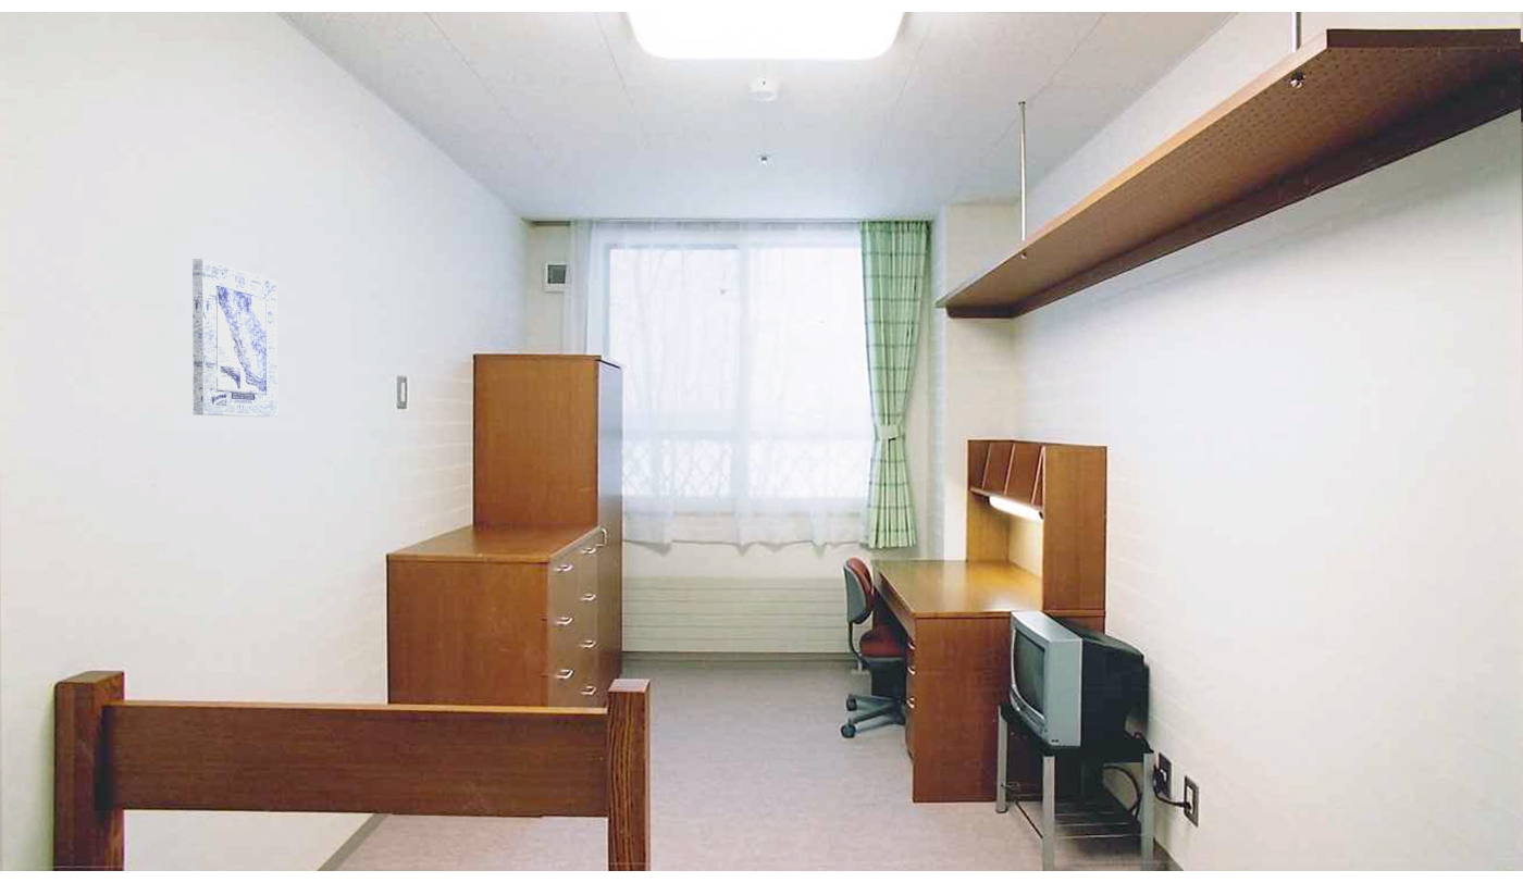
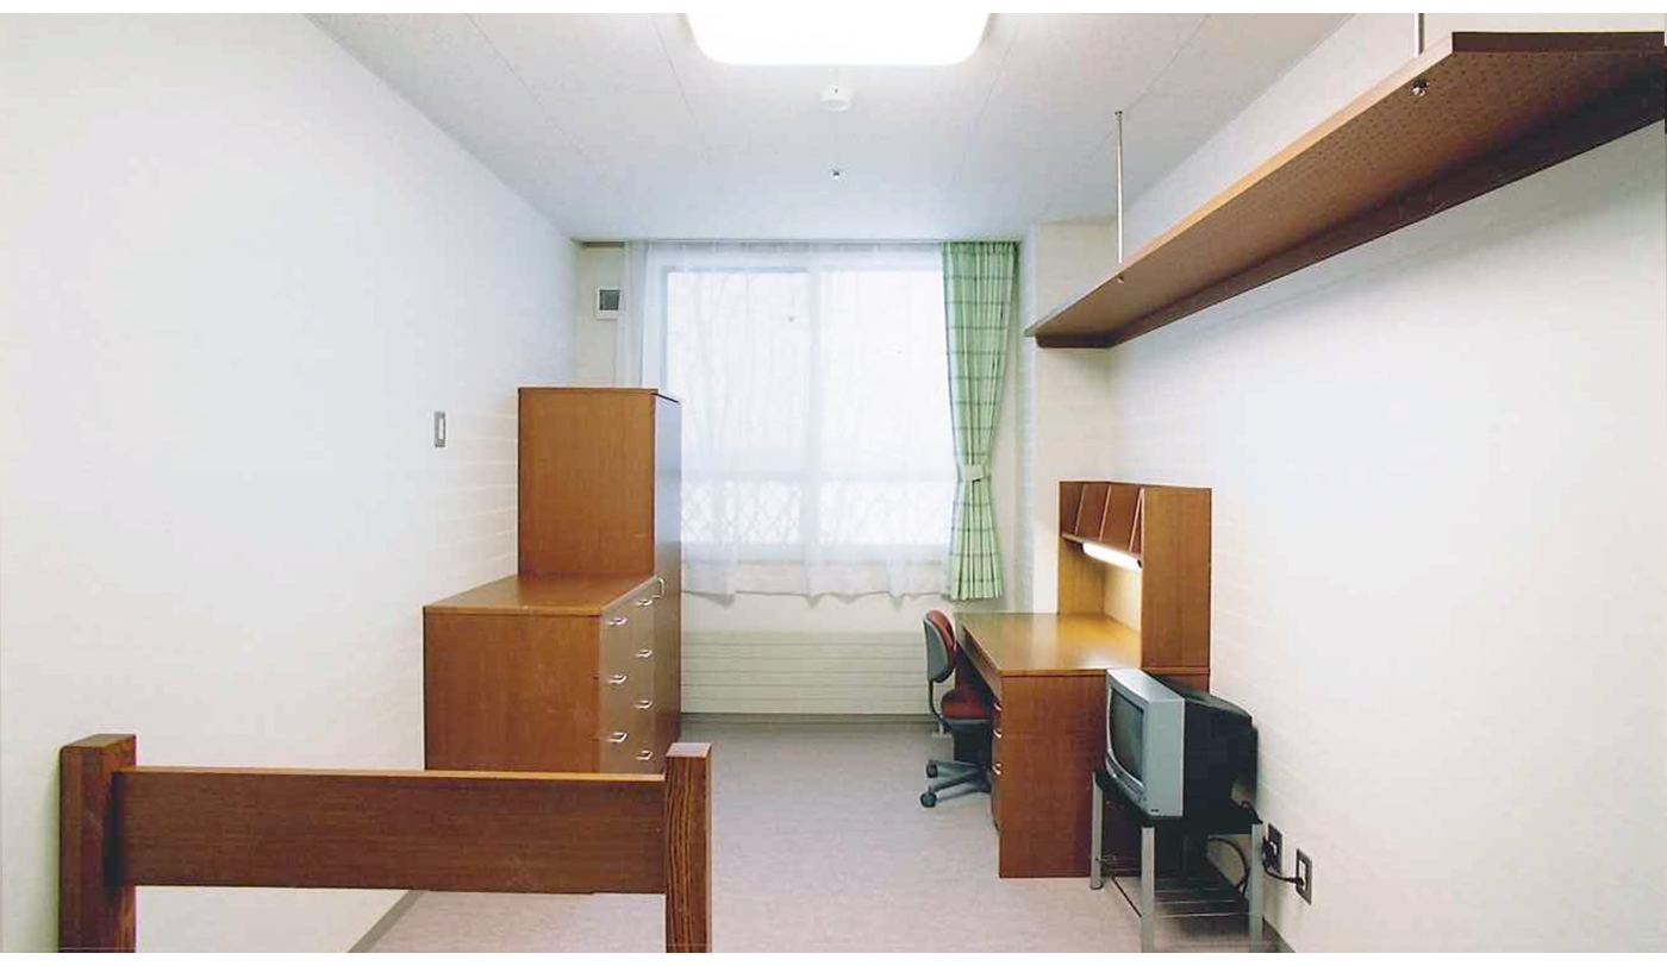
- wall art [191,258,278,418]
